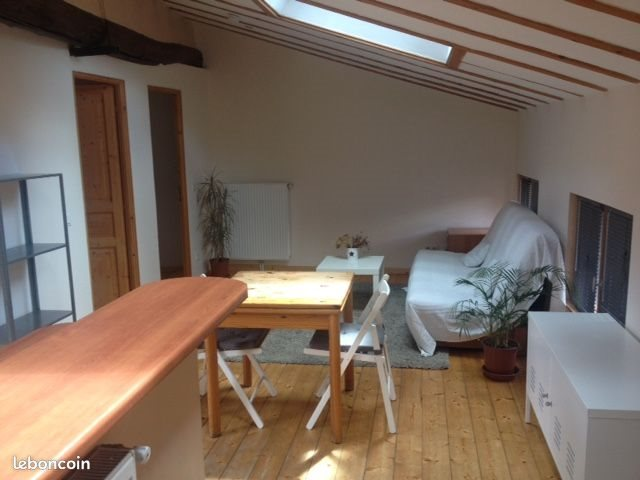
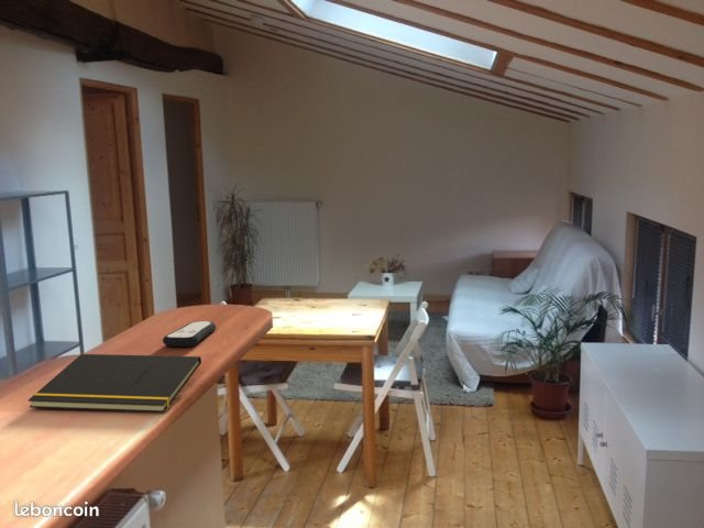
+ remote control [162,320,217,348]
+ notepad [28,353,202,414]
